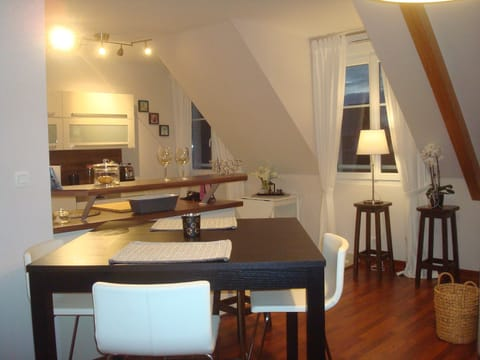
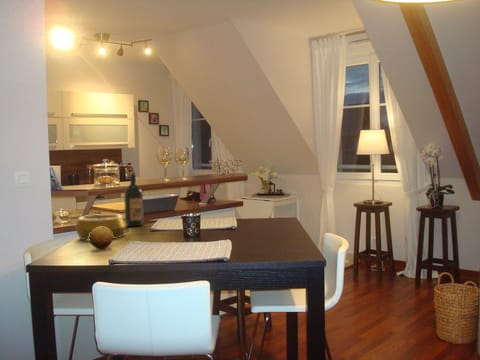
+ decorative bowl [74,213,128,242]
+ fruit [89,226,113,250]
+ wine bottle [123,171,144,227]
